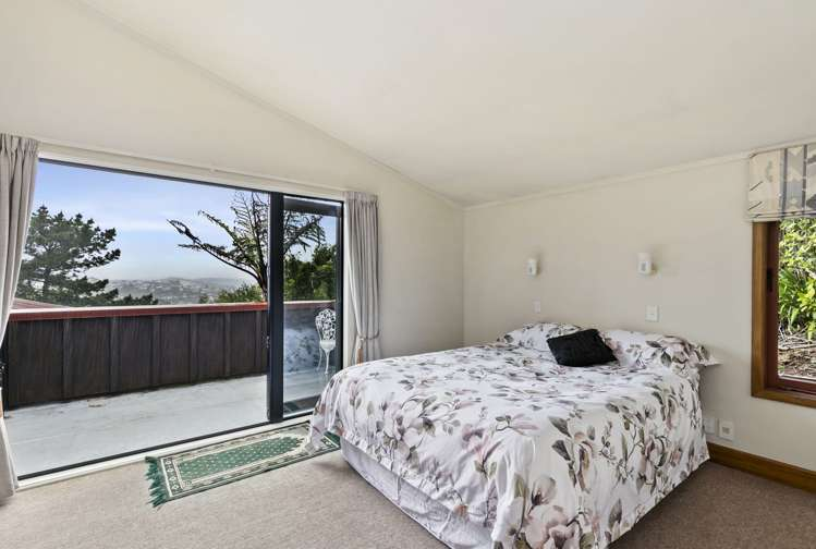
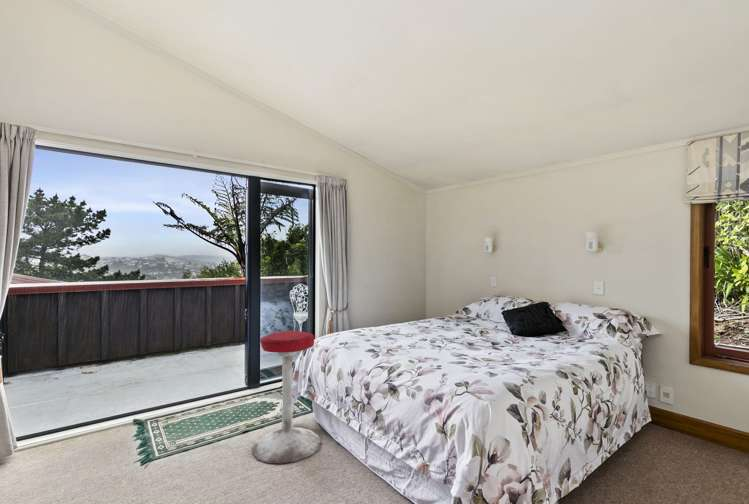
+ stool [251,330,322,464]
